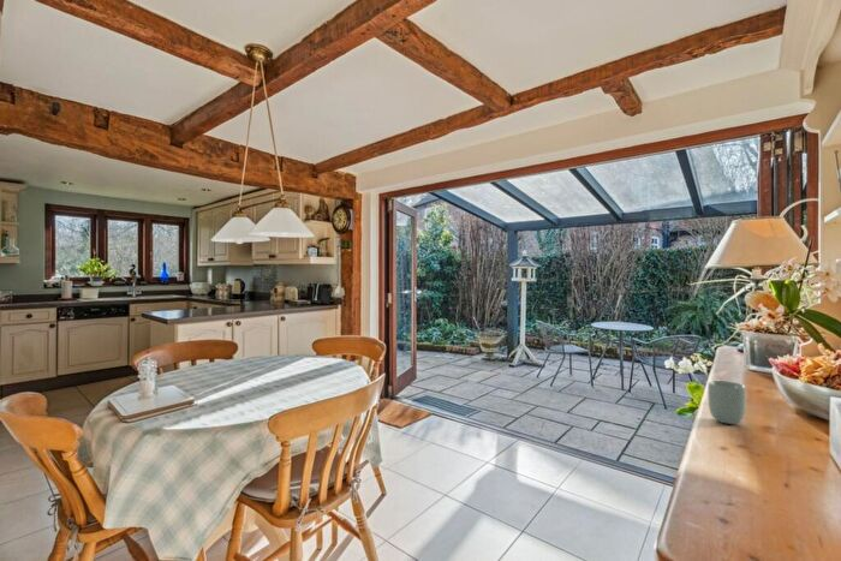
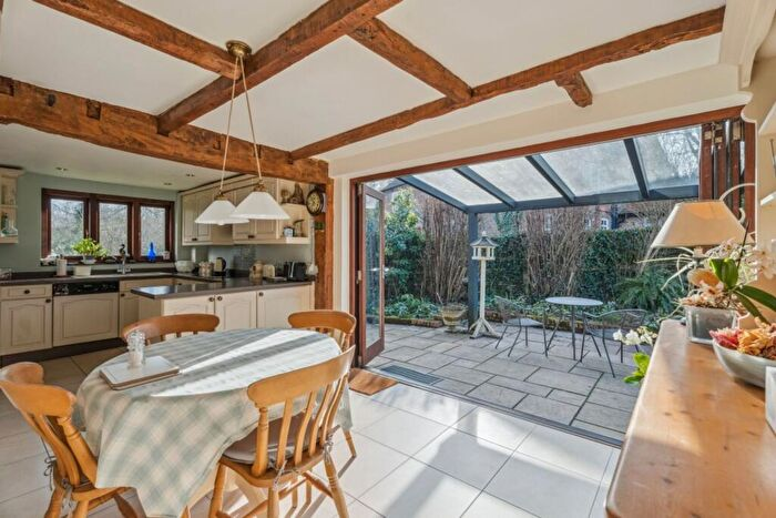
- cup [706,378,747,425]
